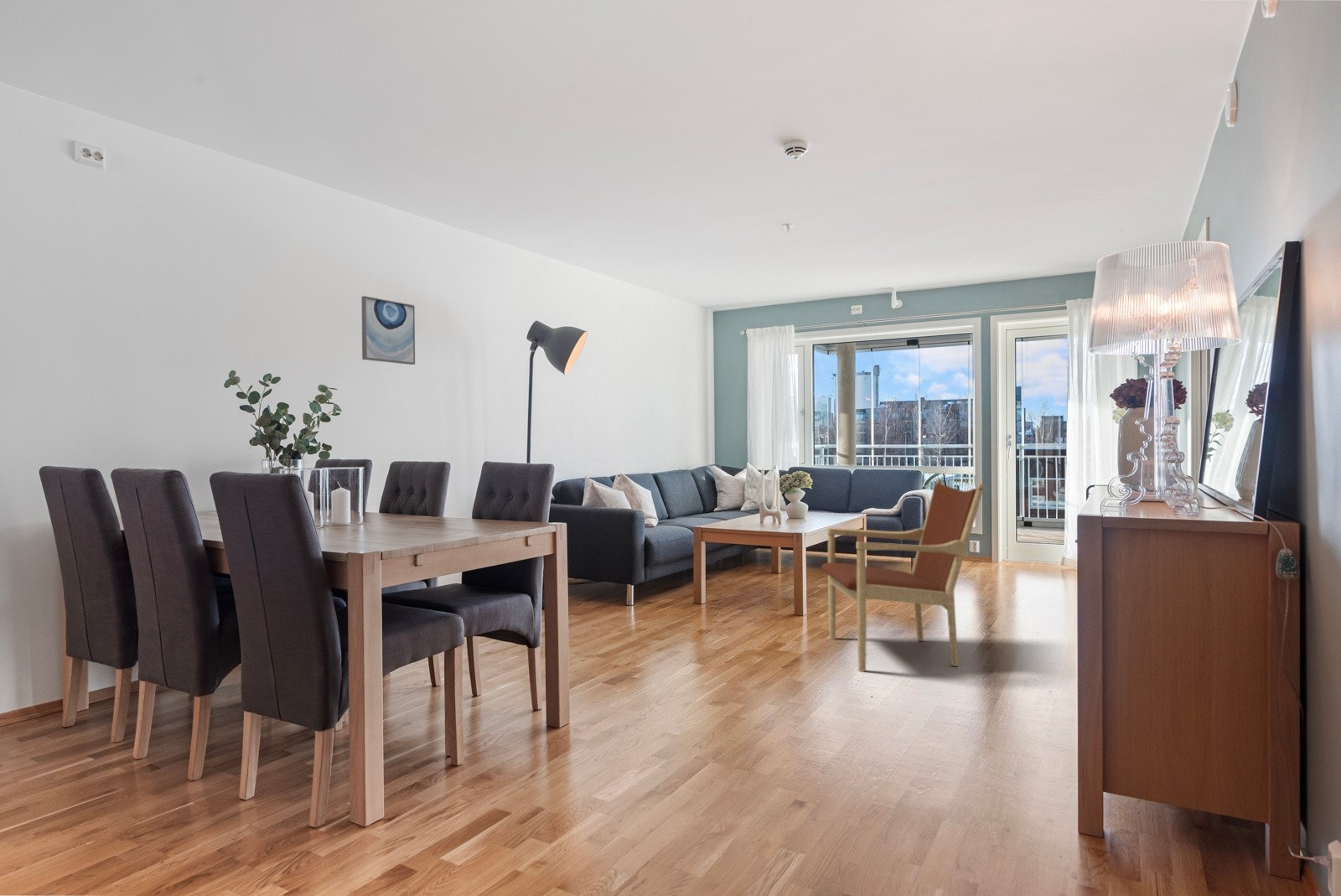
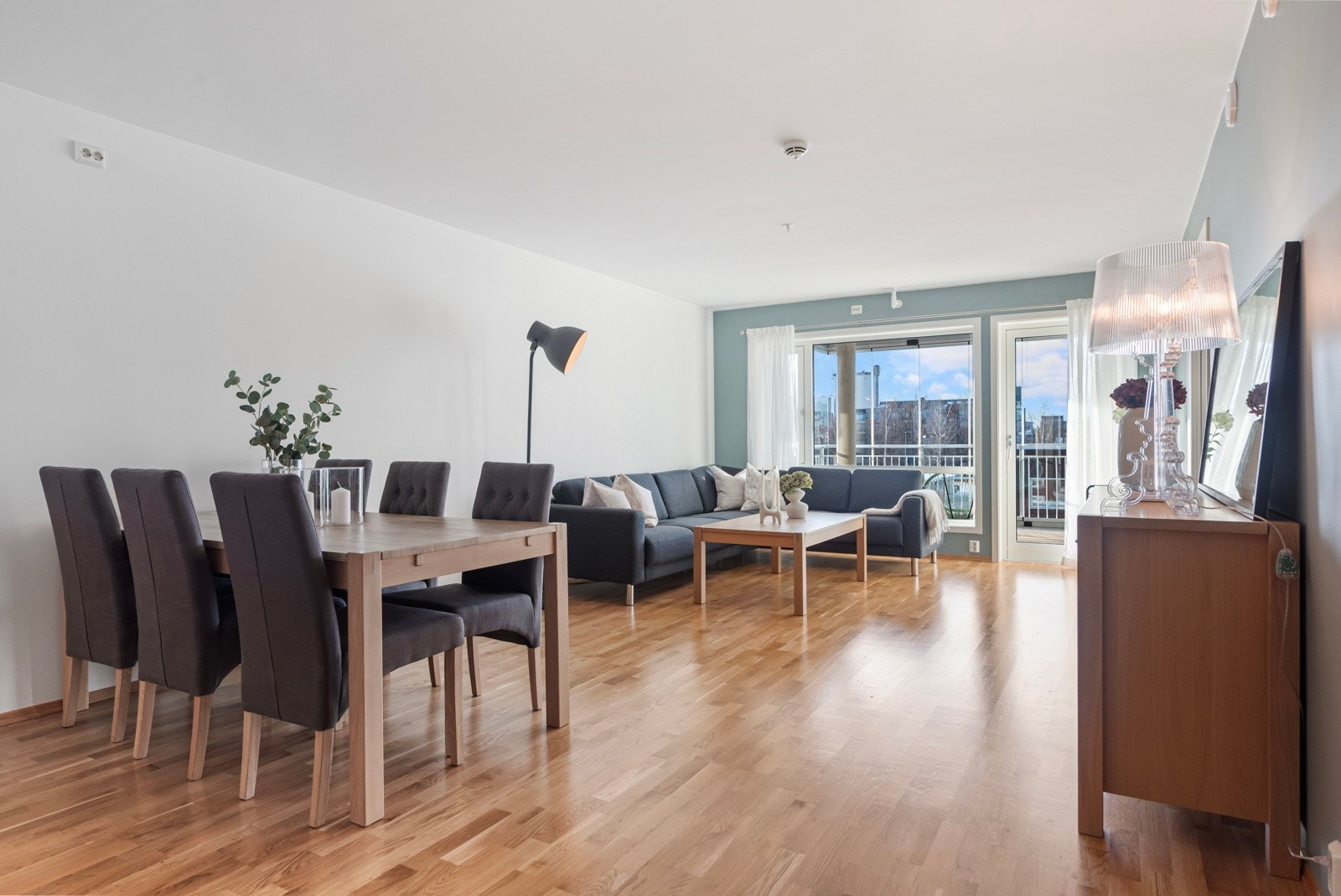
- armchair [821,478,986,673]
- wall art [361,295,416,365]
